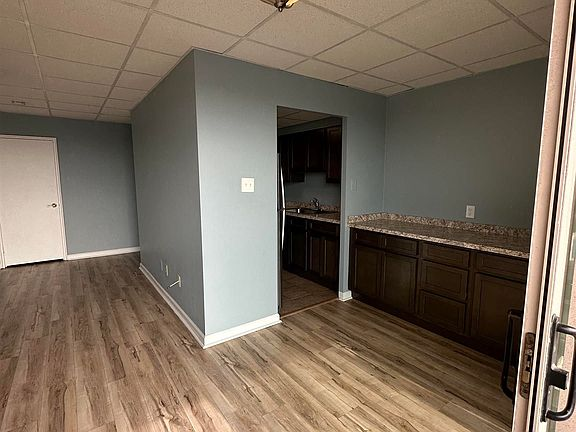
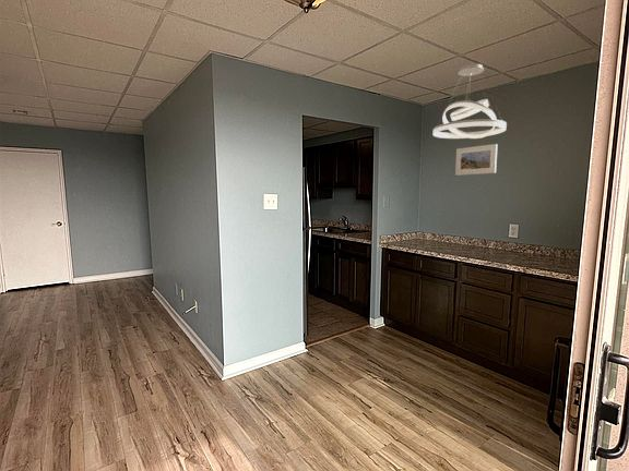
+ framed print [454,143,499,177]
+ pendant light [431,63,508,140]
